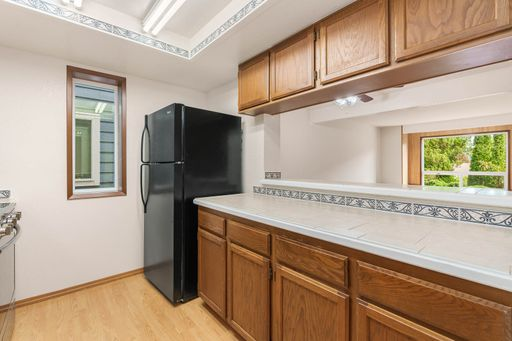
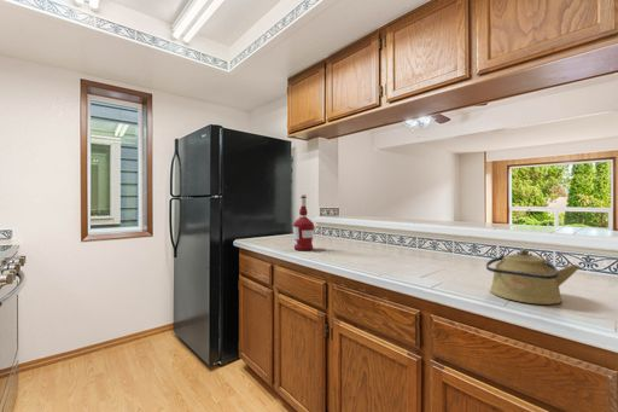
+ kettle [485,248,582,306]
+ alcohol [292,193,315,251]
